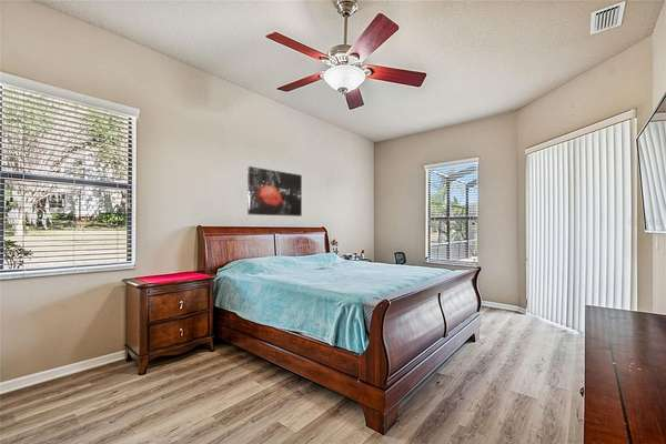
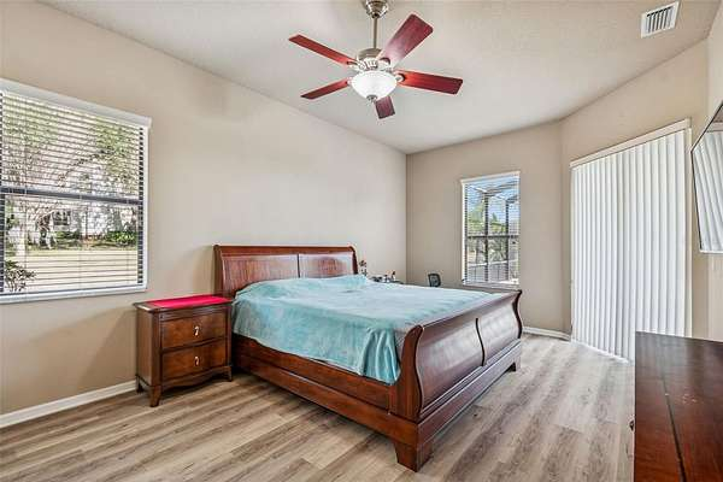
- wall art [246,165,303,218]
